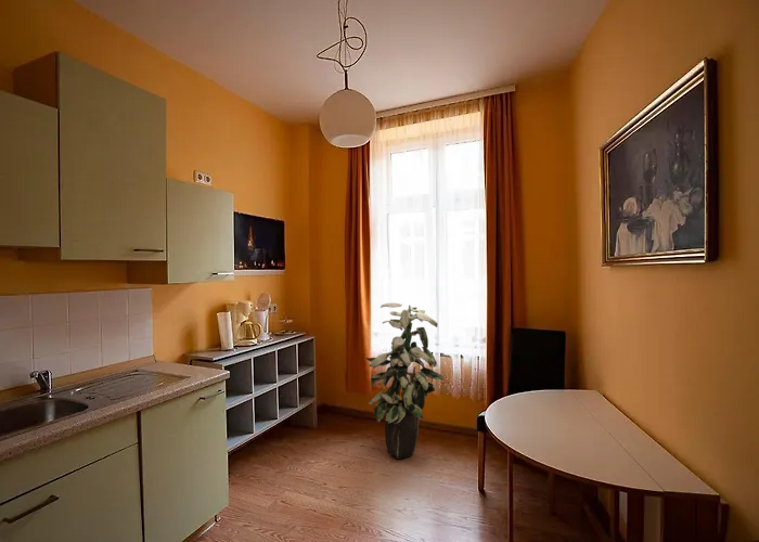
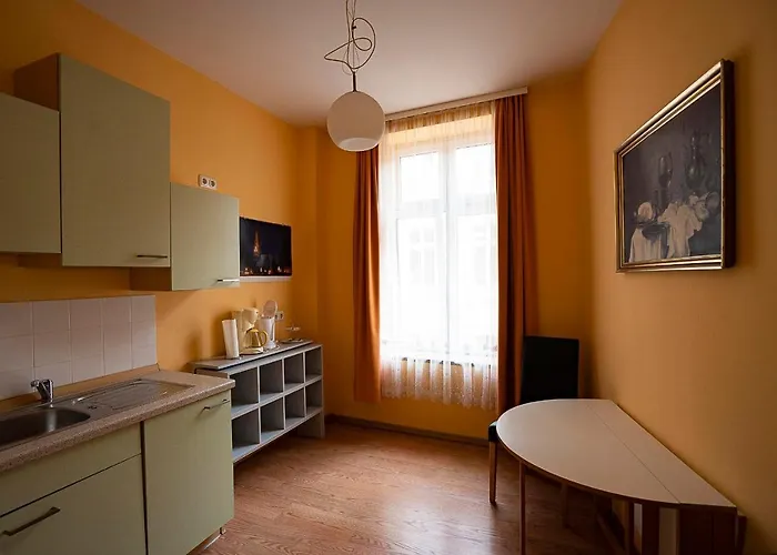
- indoor plant [364,301,445,460]
